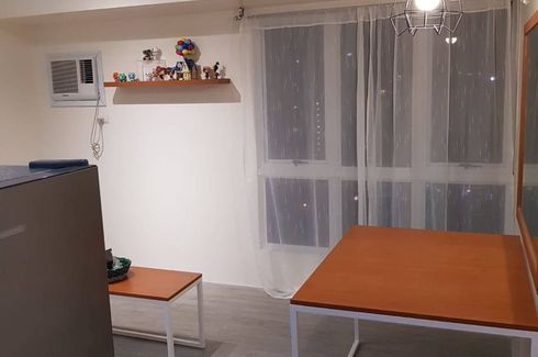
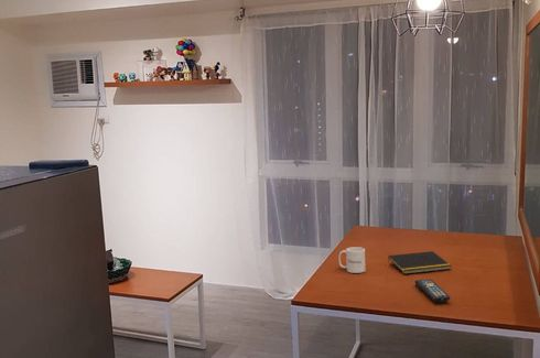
+ mug [338,246,366,274]
+ notepad [387,250,453,275]
+ remote control [414,279,452,303]
